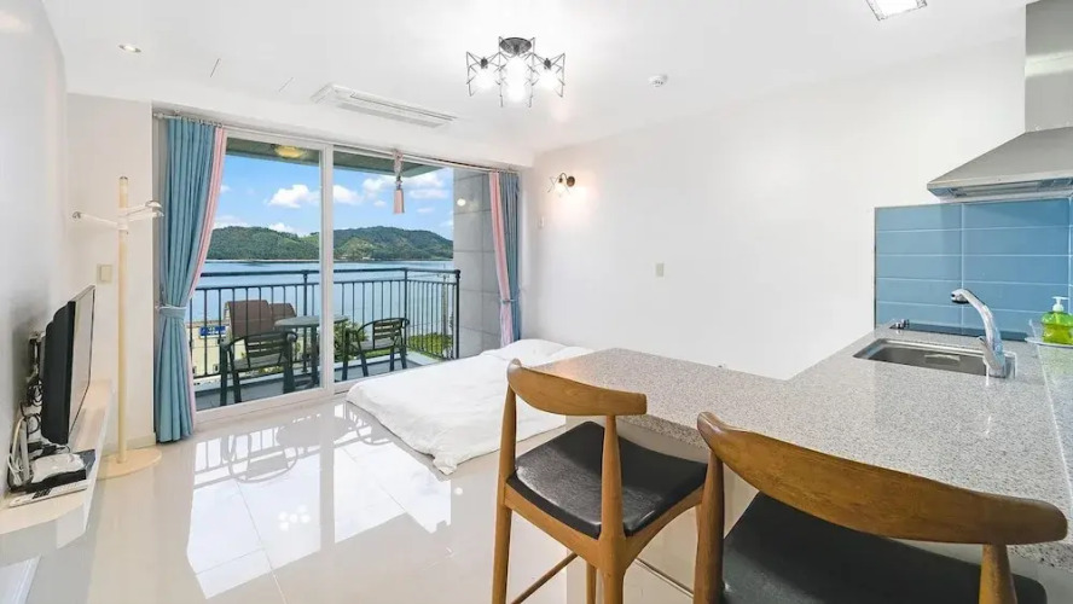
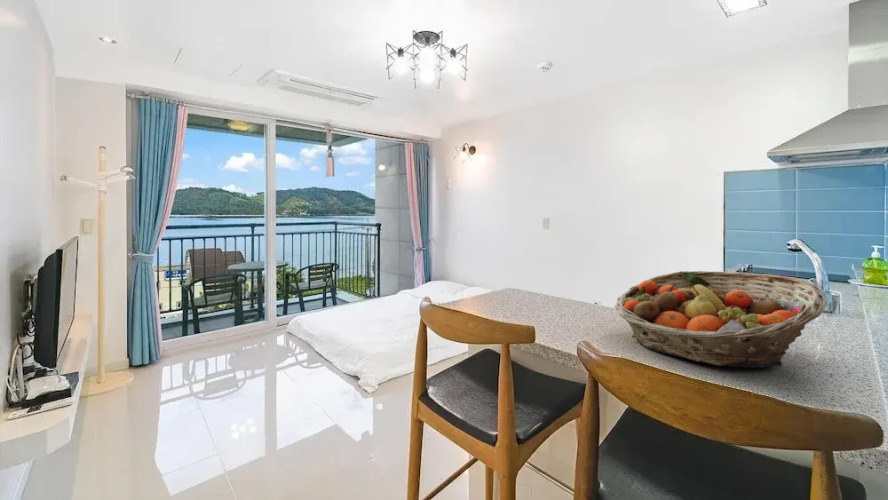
+ fruit basket [614,270,827,369]
